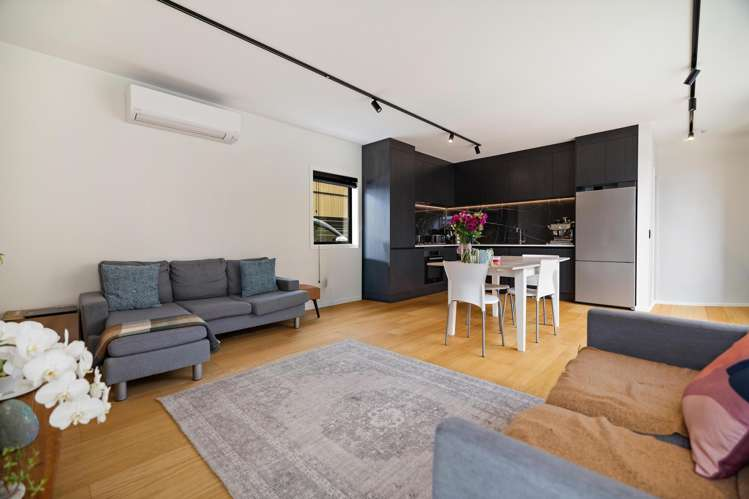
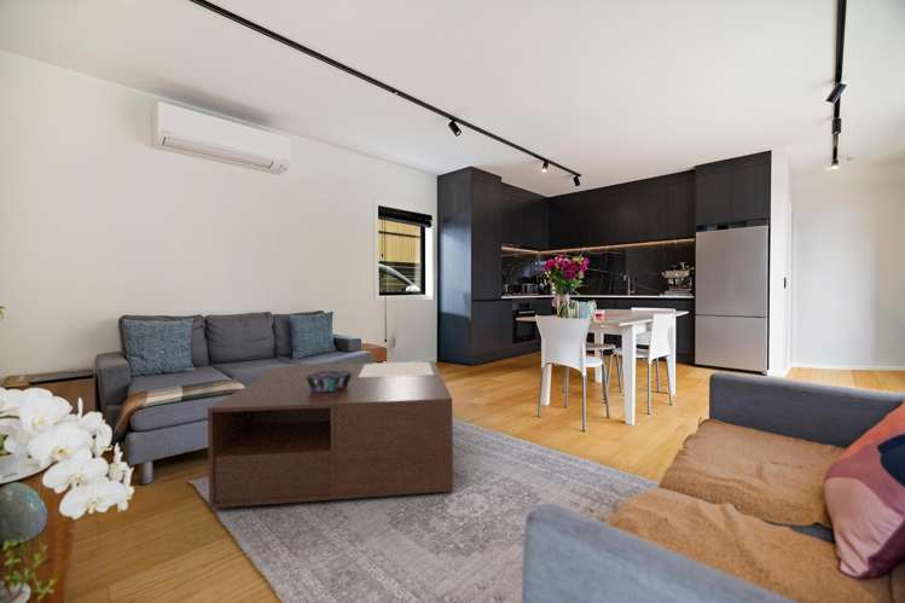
+ decorative bowl [306,370,352,393]
+ coffee table [207,360,454,509]
